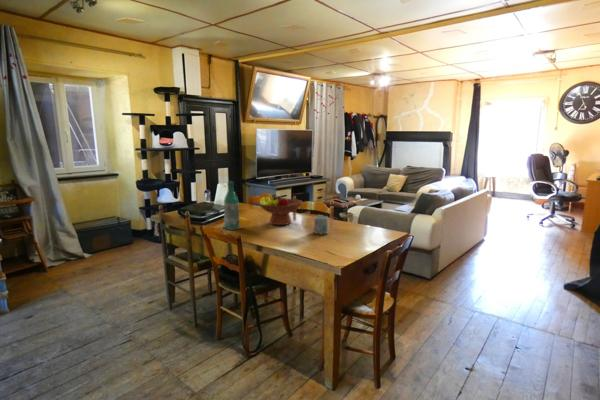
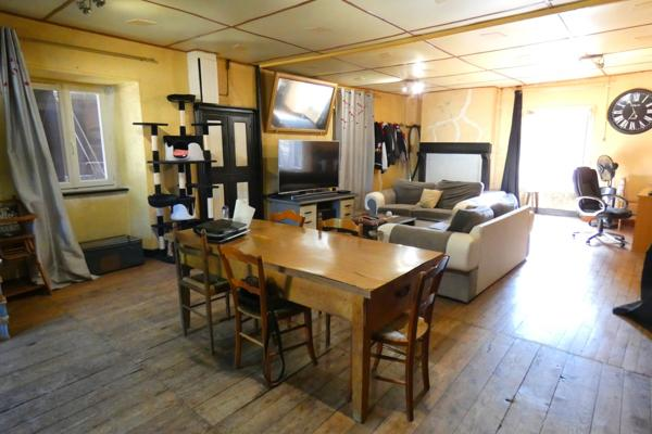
- bottle [222,180,243,231]
- mug [313,215,334,235]
- fruit bowl [256,193,304,226]
